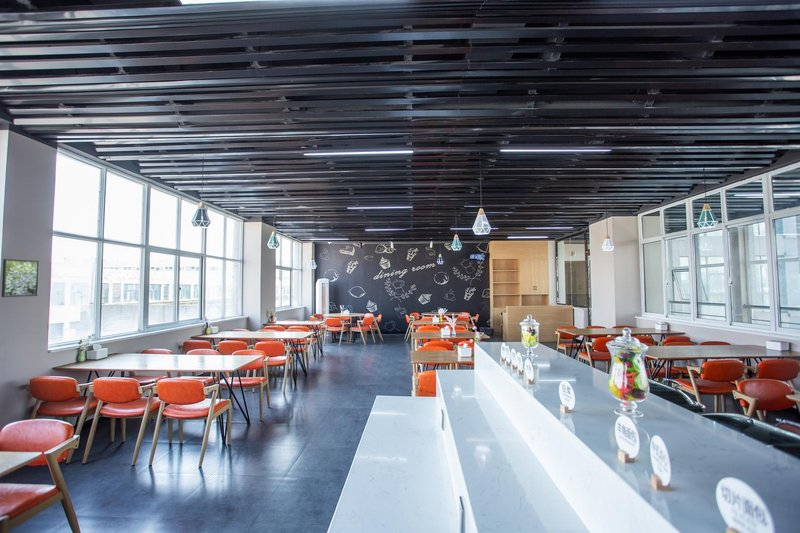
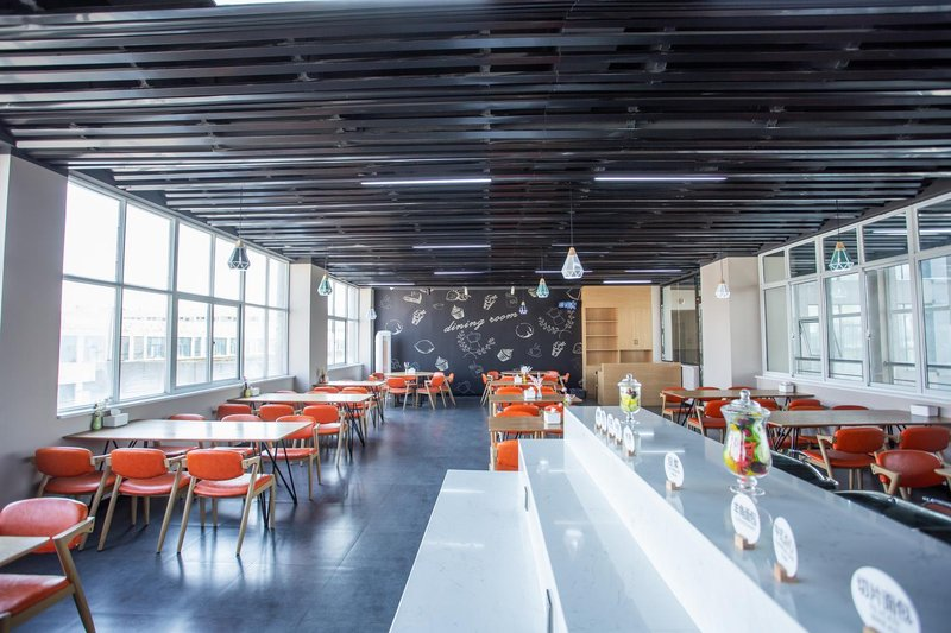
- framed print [1,258,40,298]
